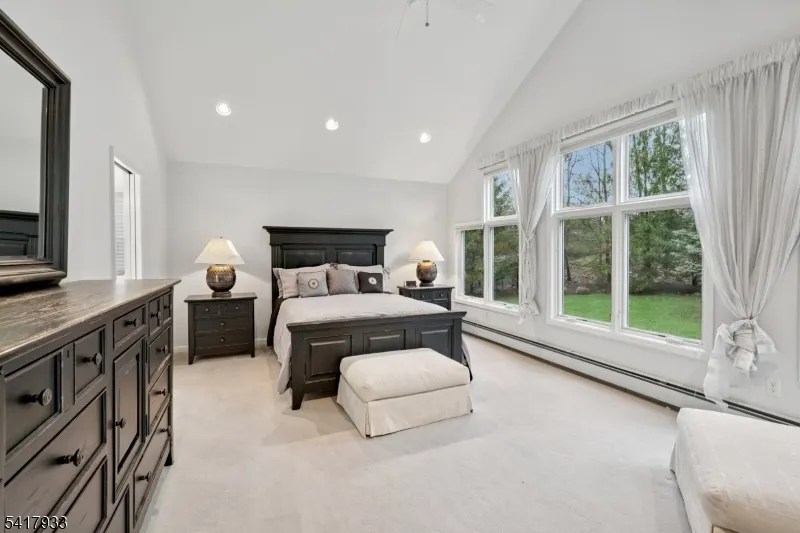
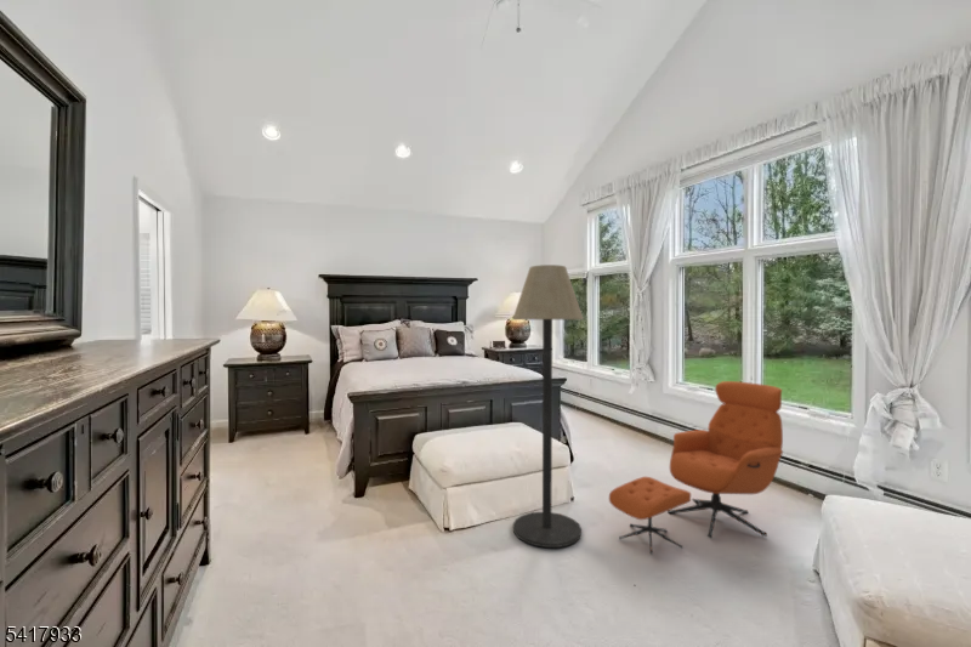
+ lounge chair [608,380,784,555]
+ floor lamp [511,263,584,549]
